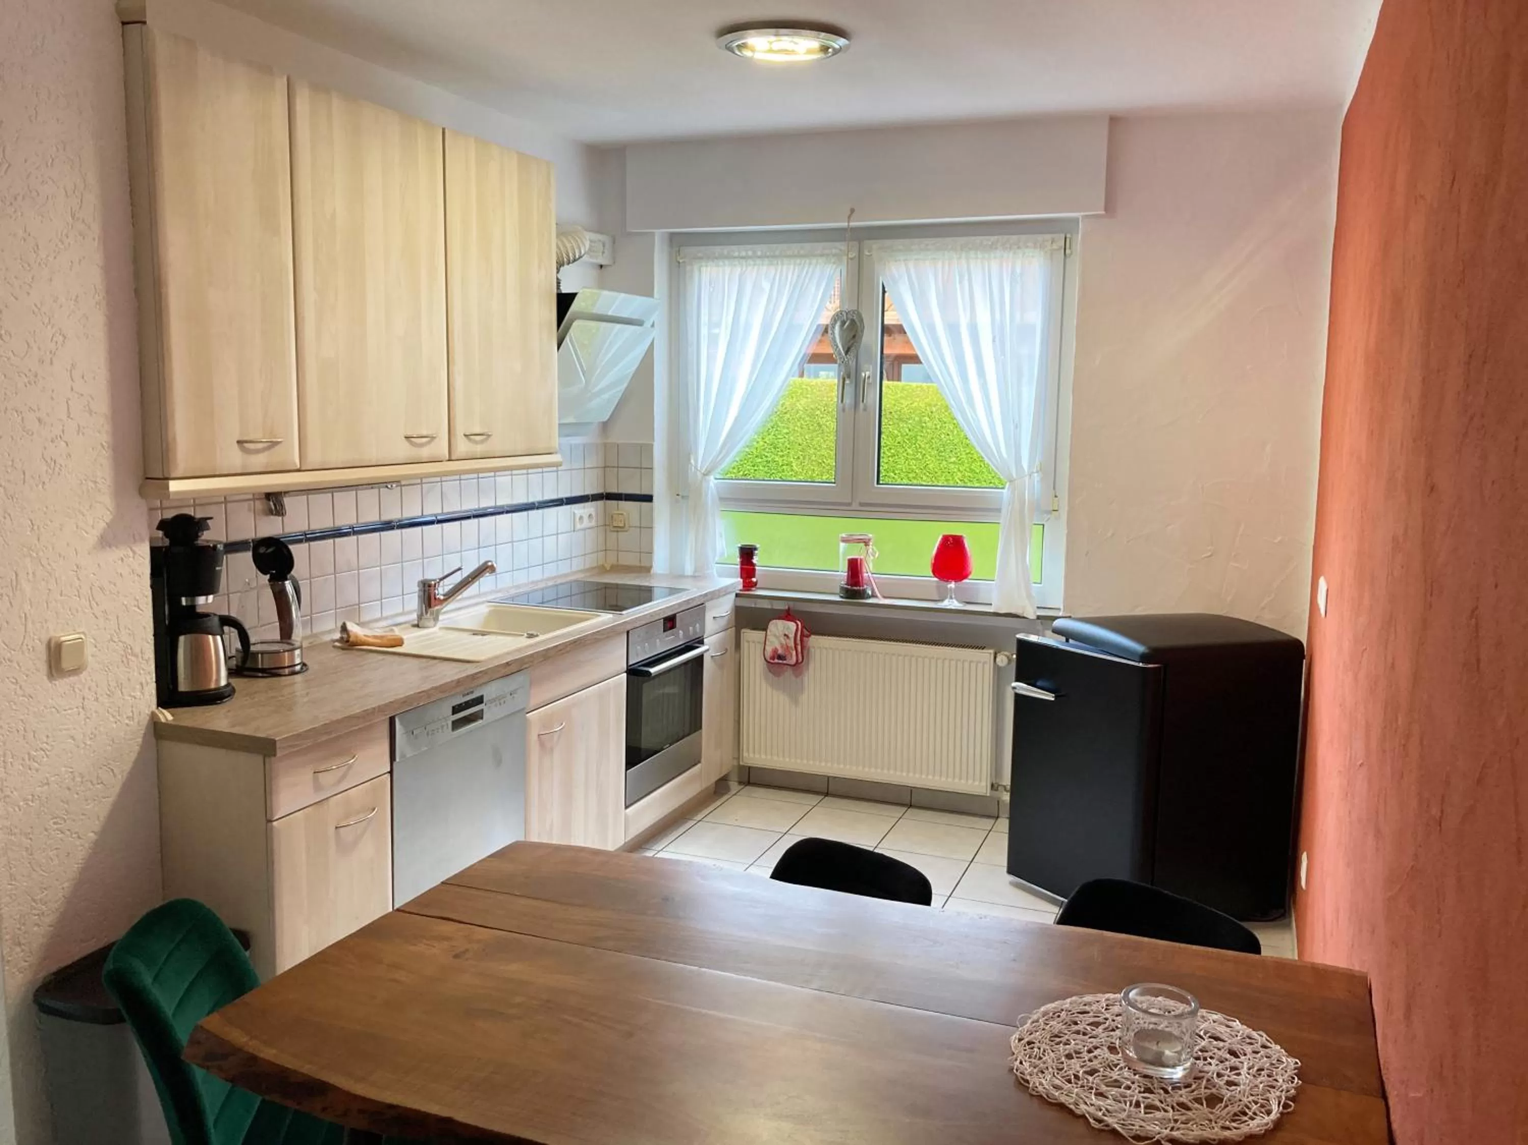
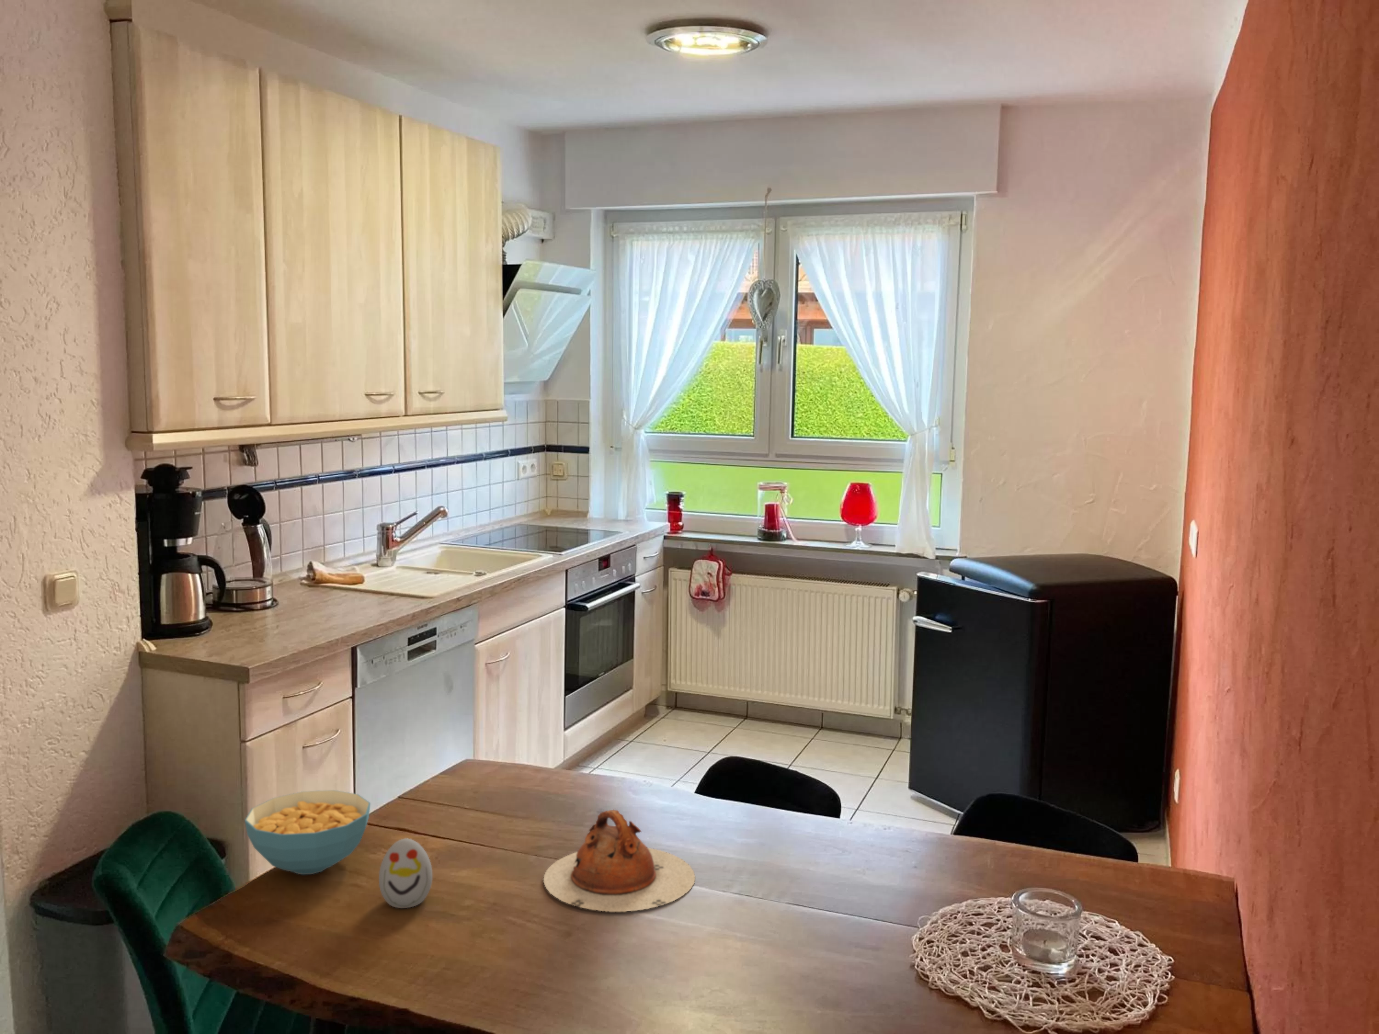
+ decorative egg [378,837,433,908]
+ cereal bowl [244,790,371,875]
+ teapot [543,809,696,912]
